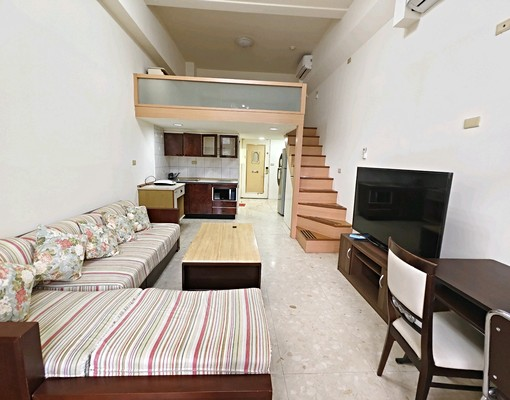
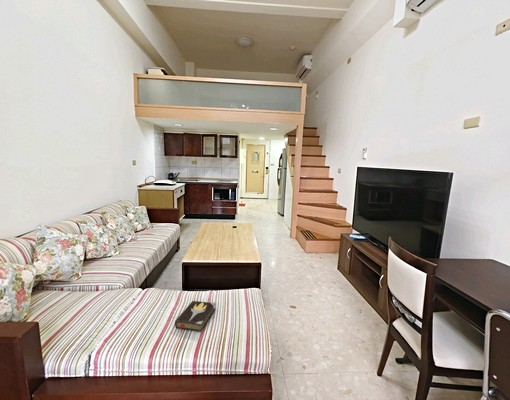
+ hardback book [174,300,216,333]
